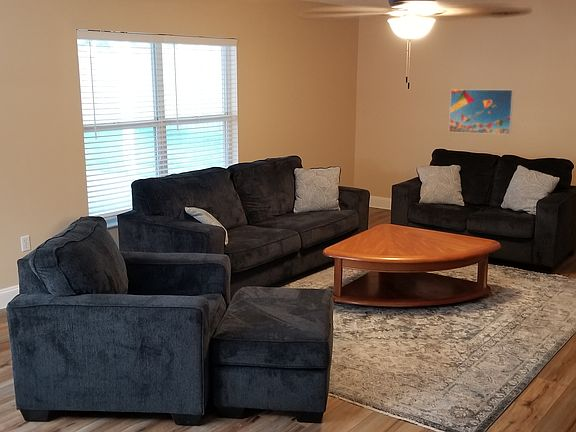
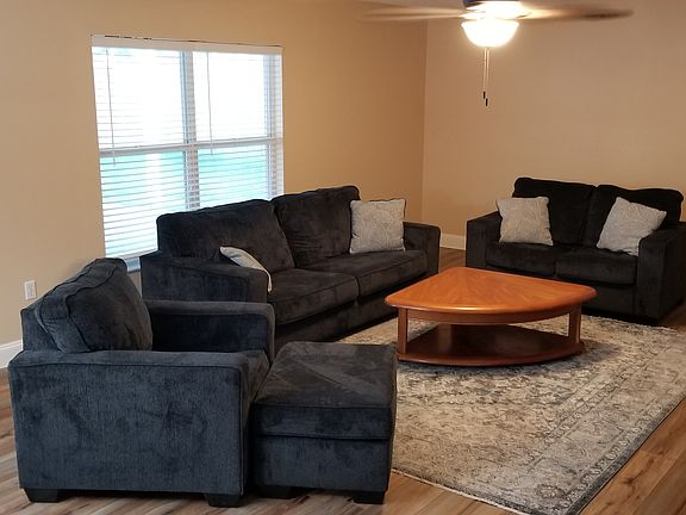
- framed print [448,88,515,136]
